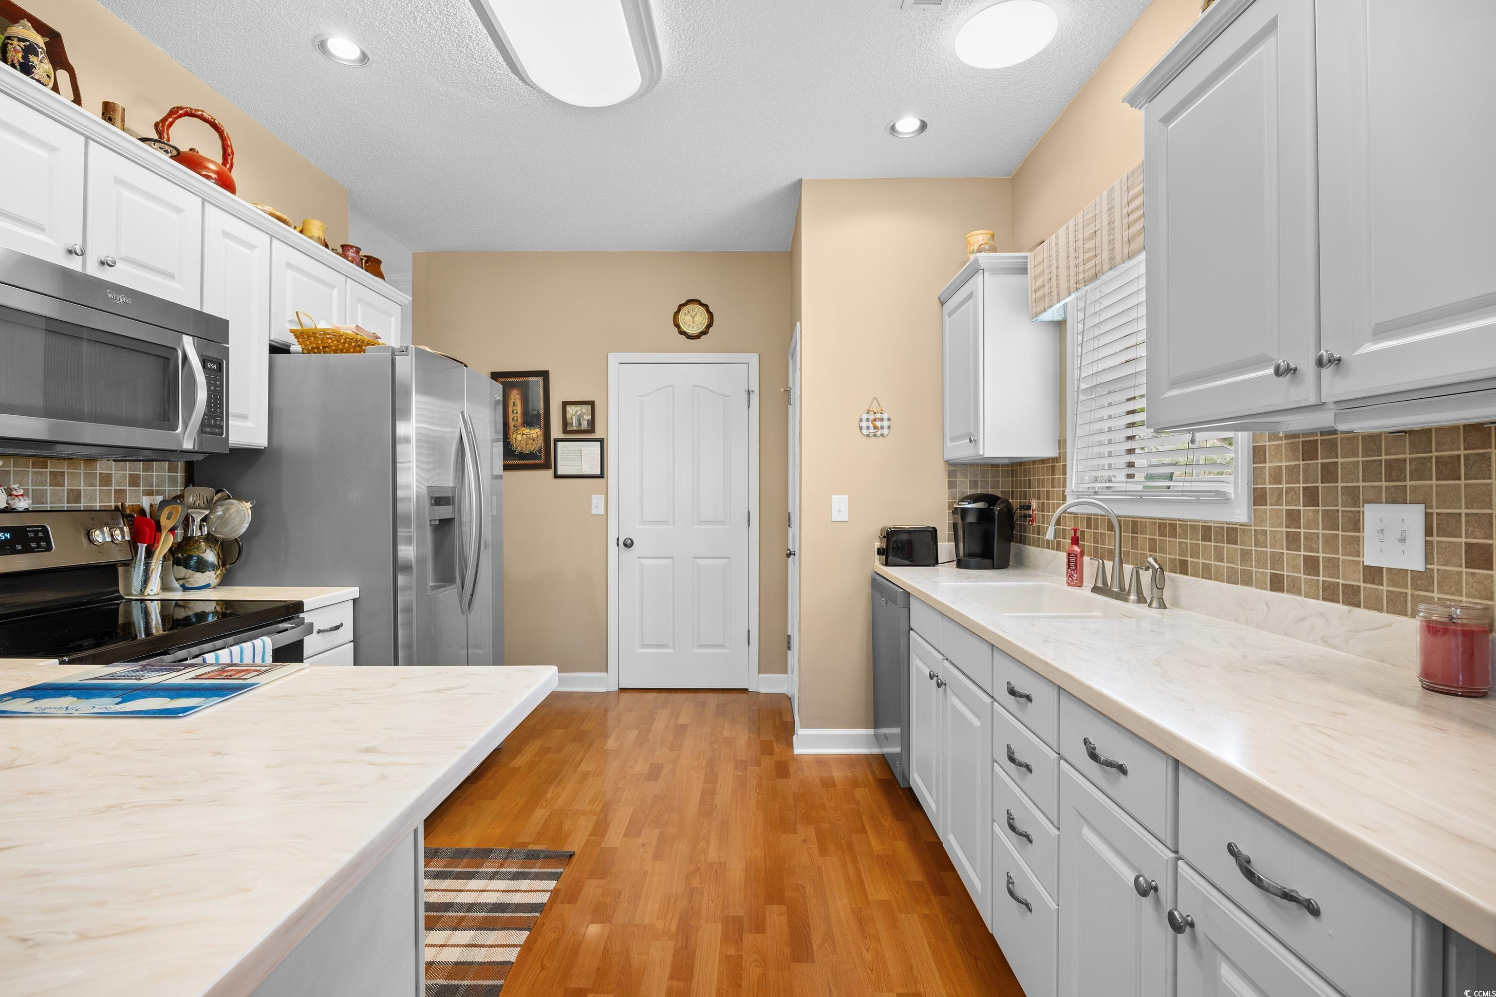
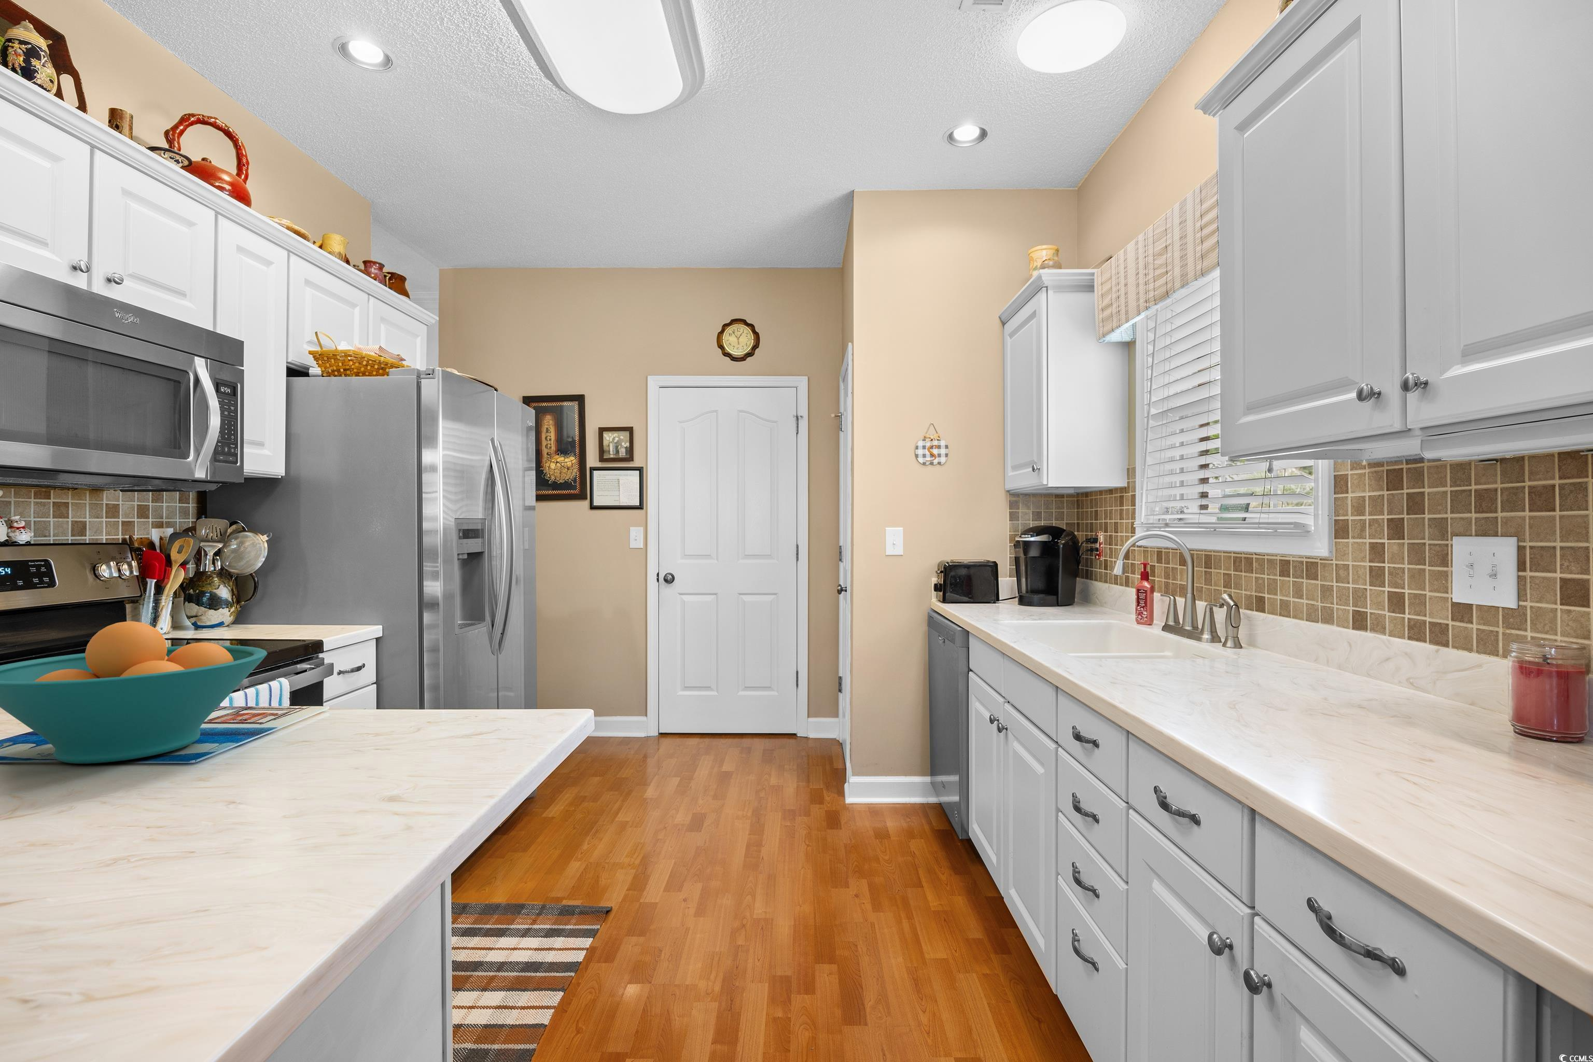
+ fruit bowl [0,621,268,764]
